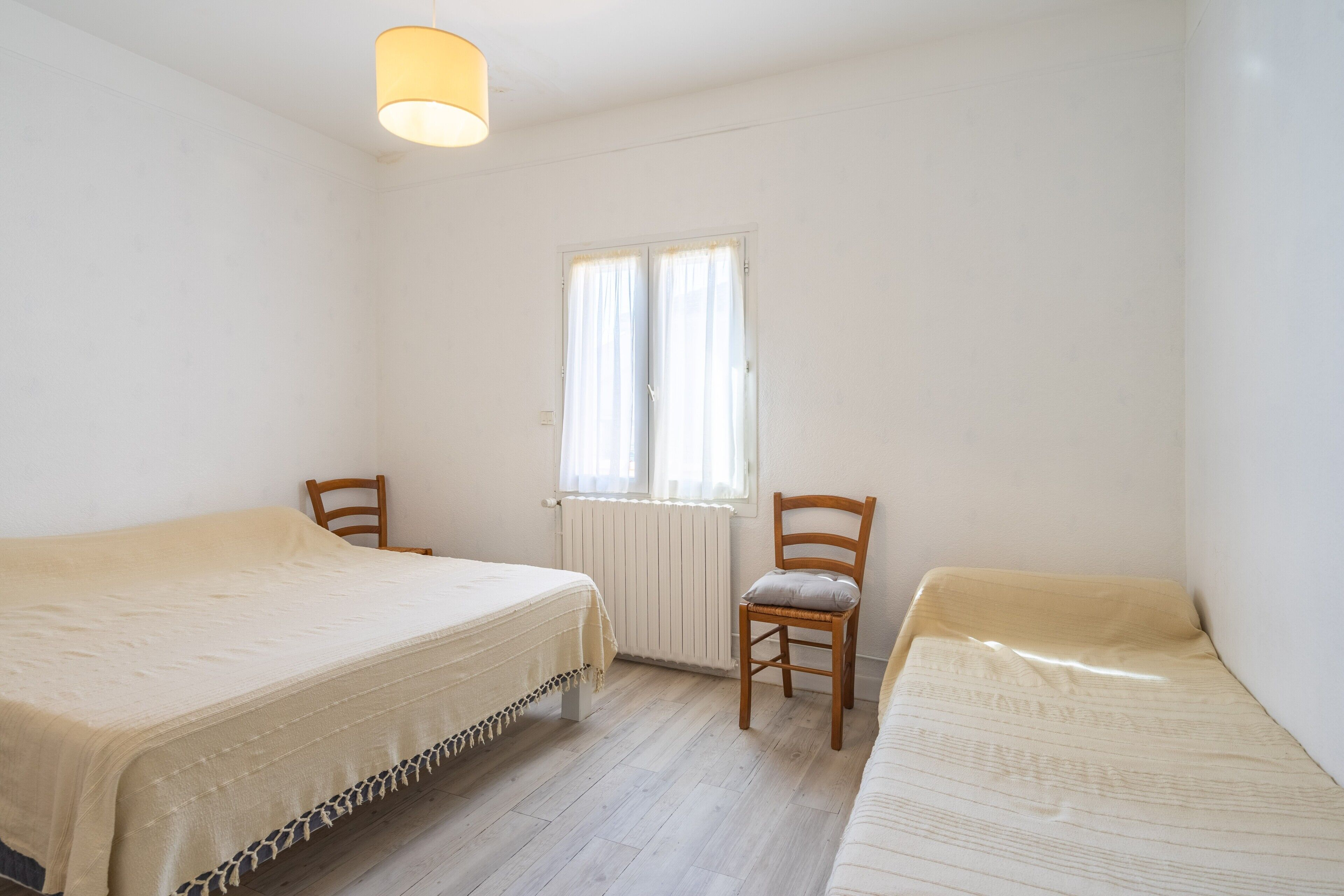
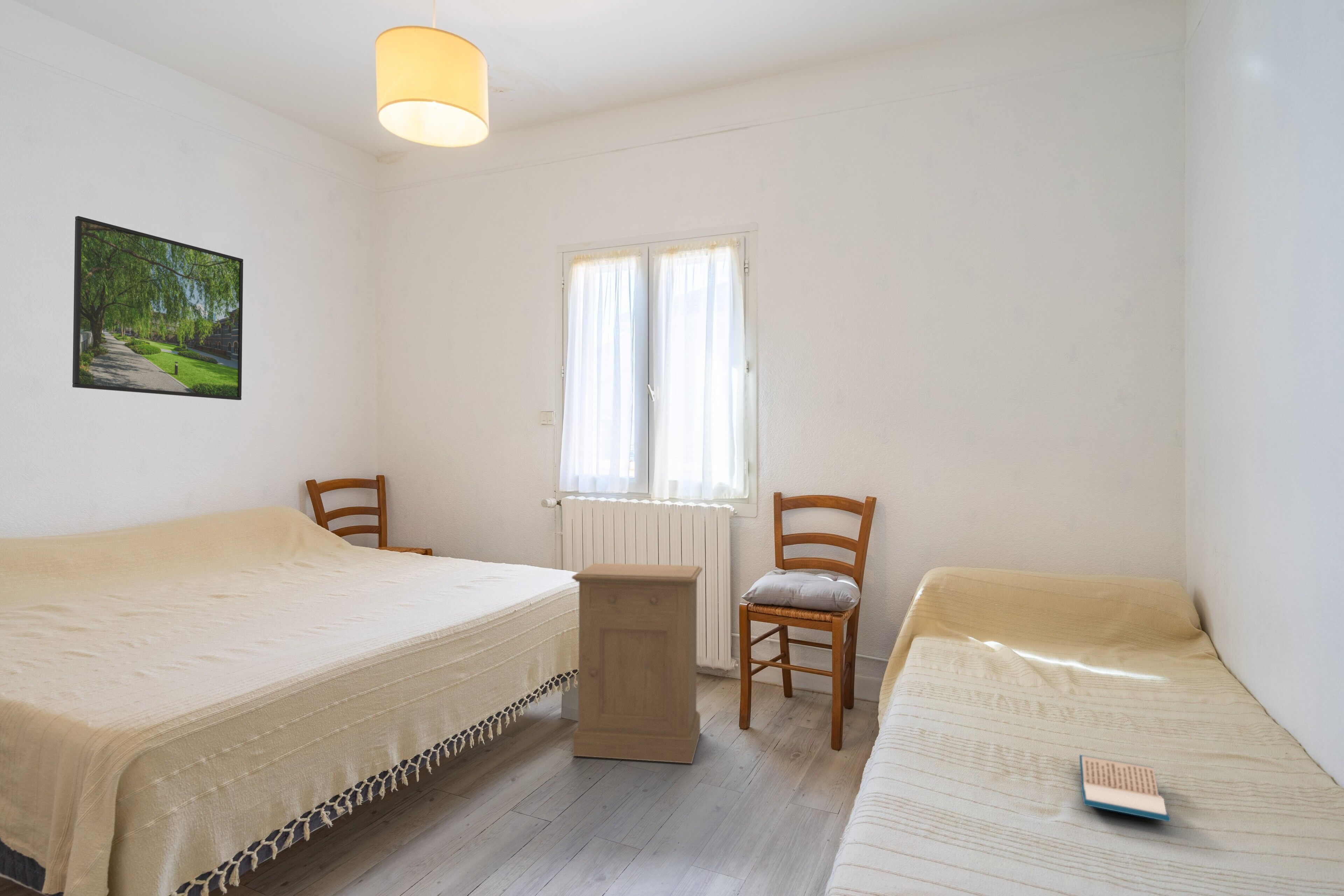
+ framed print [72,216,244,400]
+ cabinet [572,563,703,764]
+ hardback book [1079,755,1170,822]
